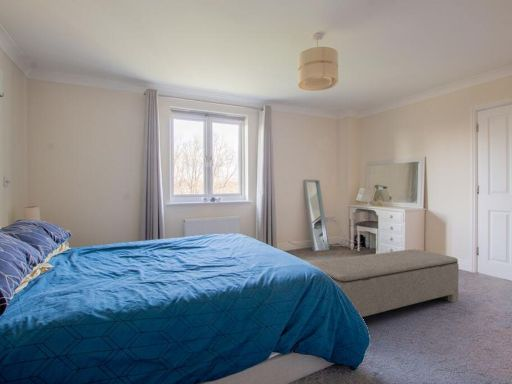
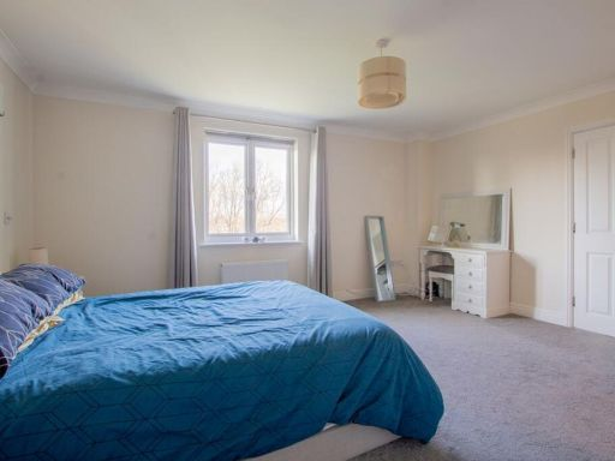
- bench [309,248,460,318]
